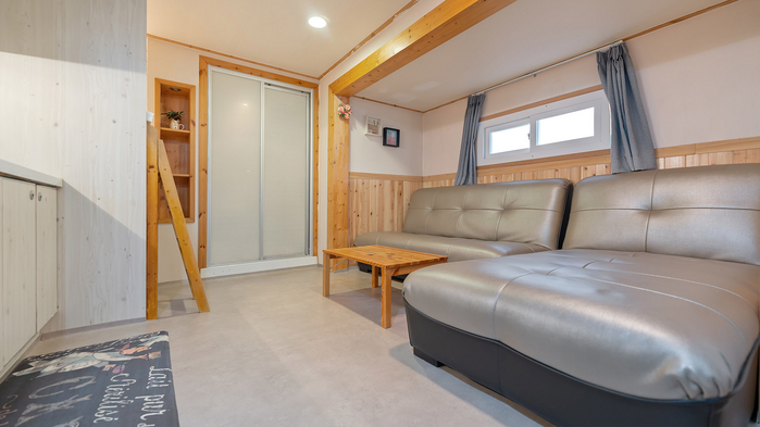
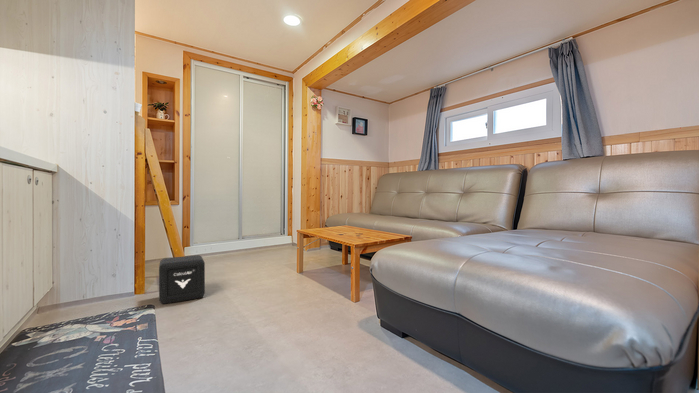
+ air purifier [158,254,206,305]
